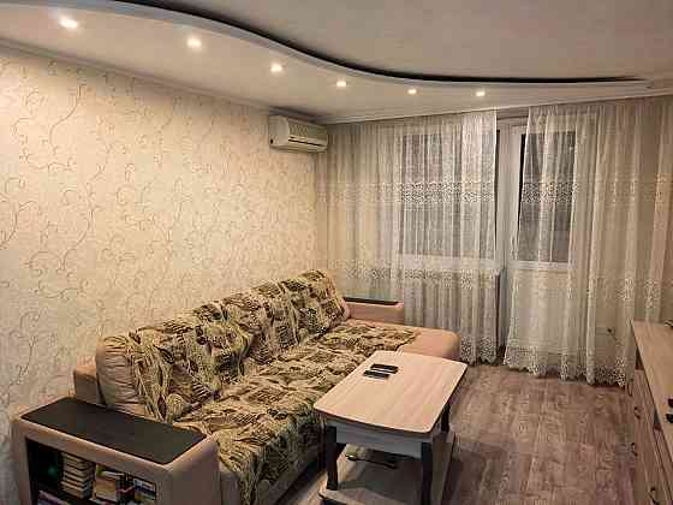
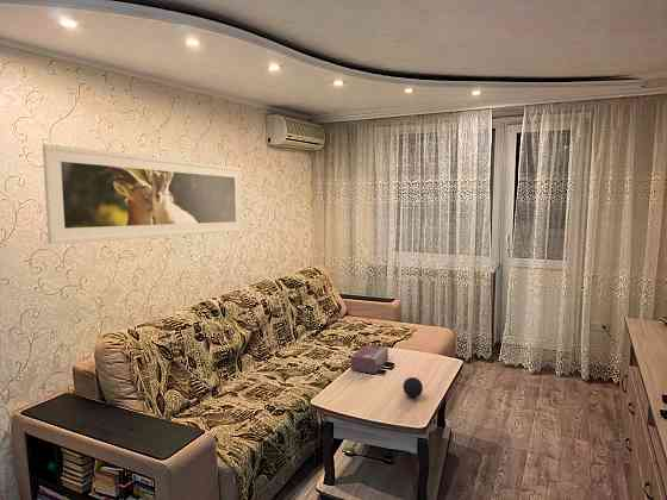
+ tissue box [349,344,389,374]
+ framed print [42,143,244,245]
+ decorative ball [401,376,424,399]
